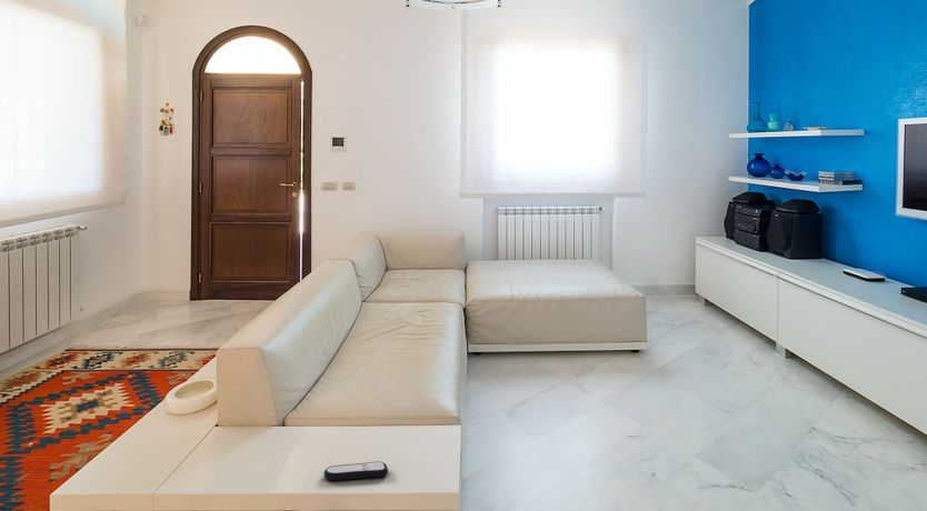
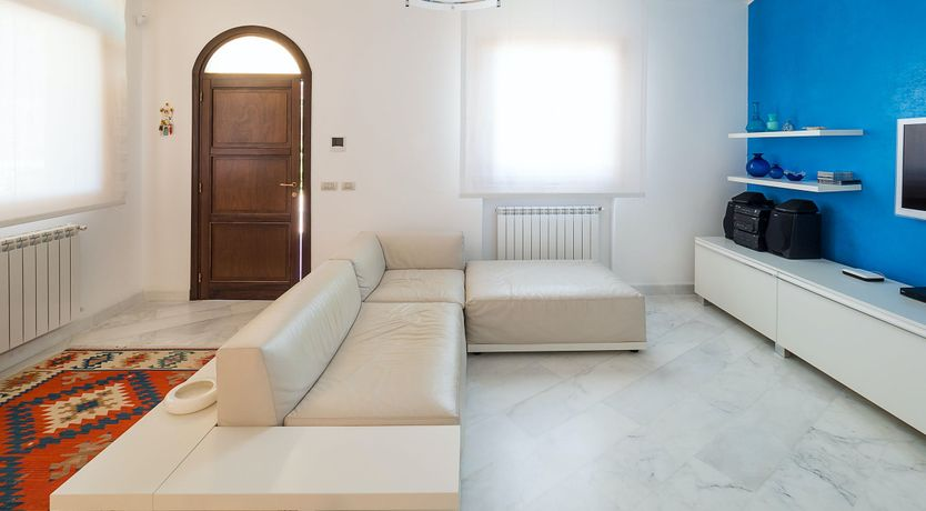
- remote control [323,460,389,481]
